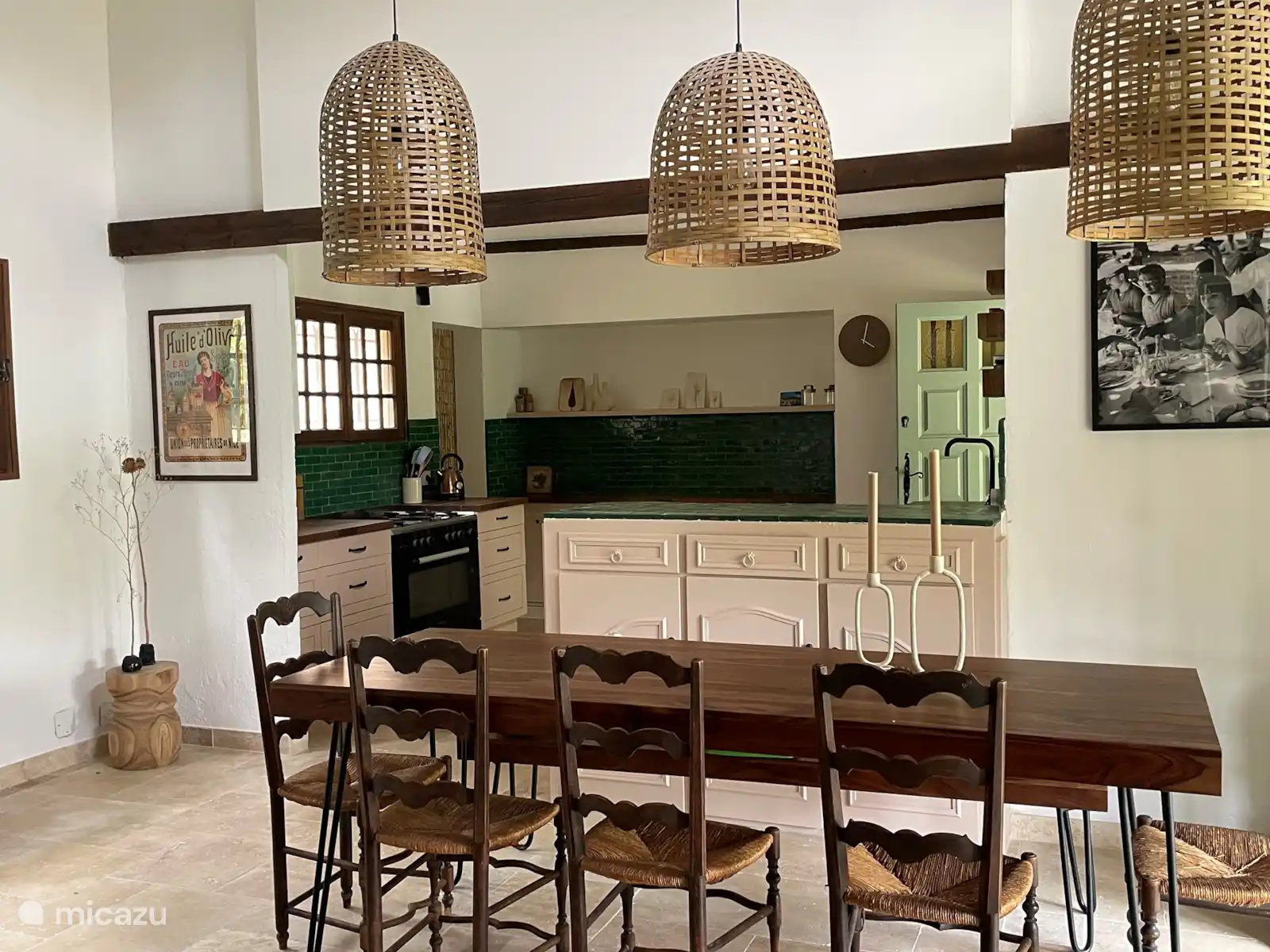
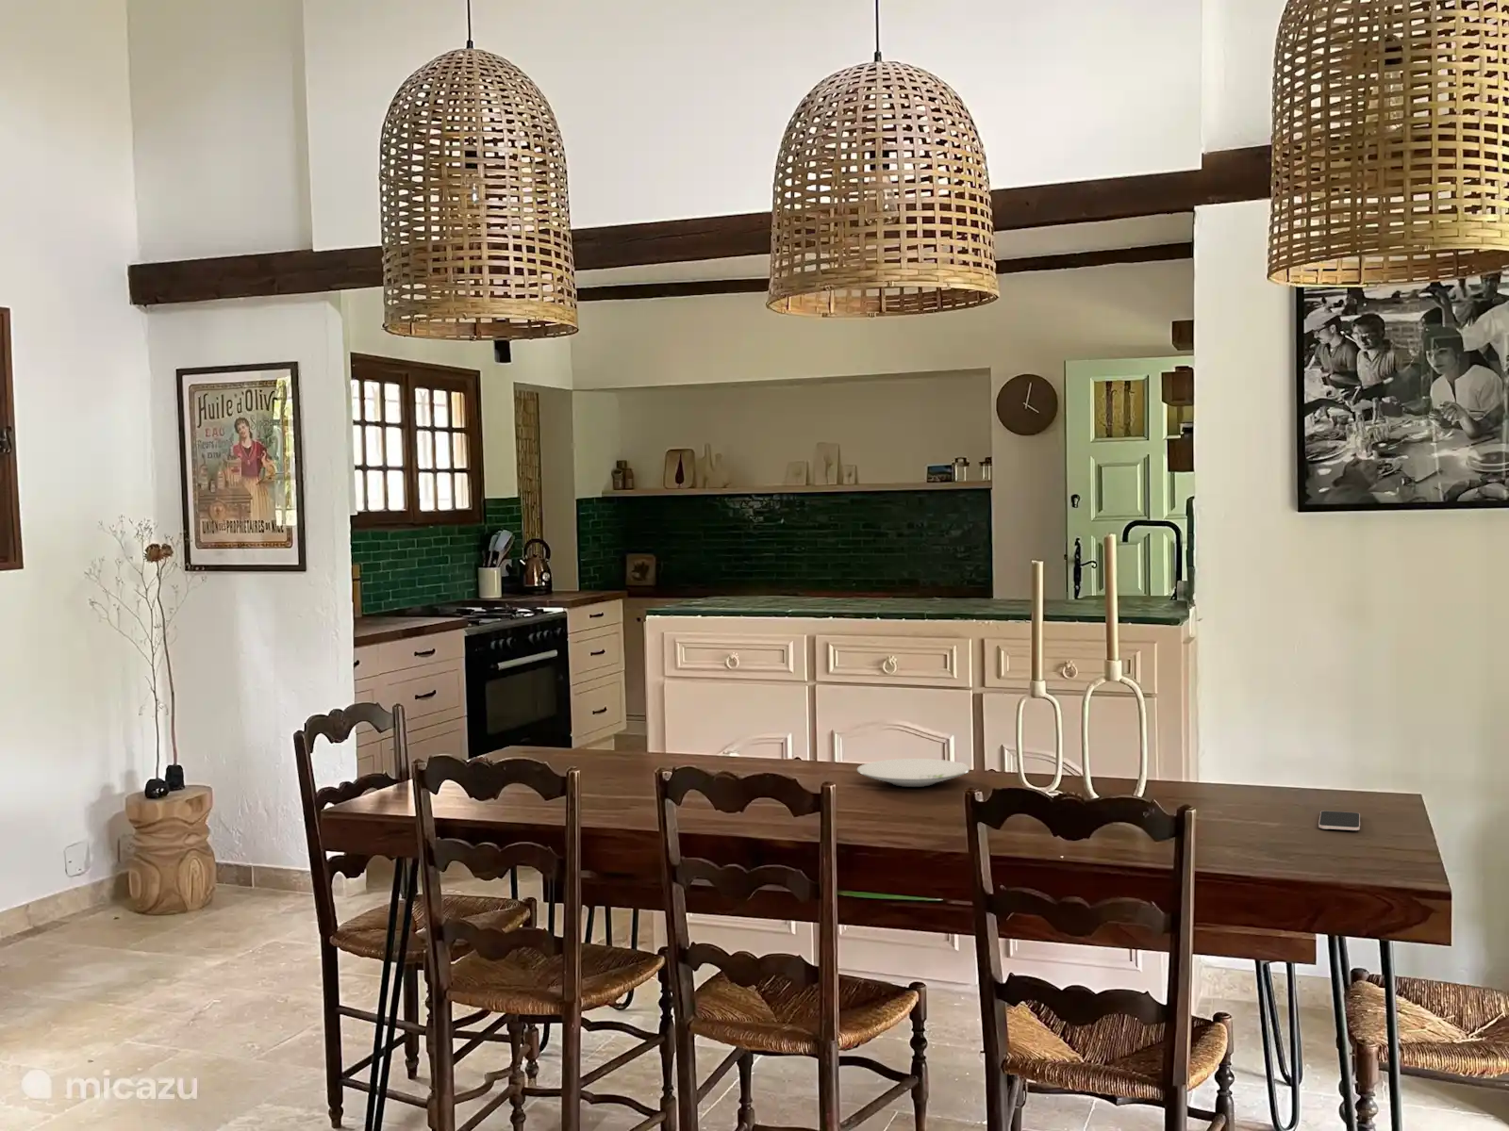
+ plate [857,758,971,788]
+ smartphone [1318,809,1360,832]
